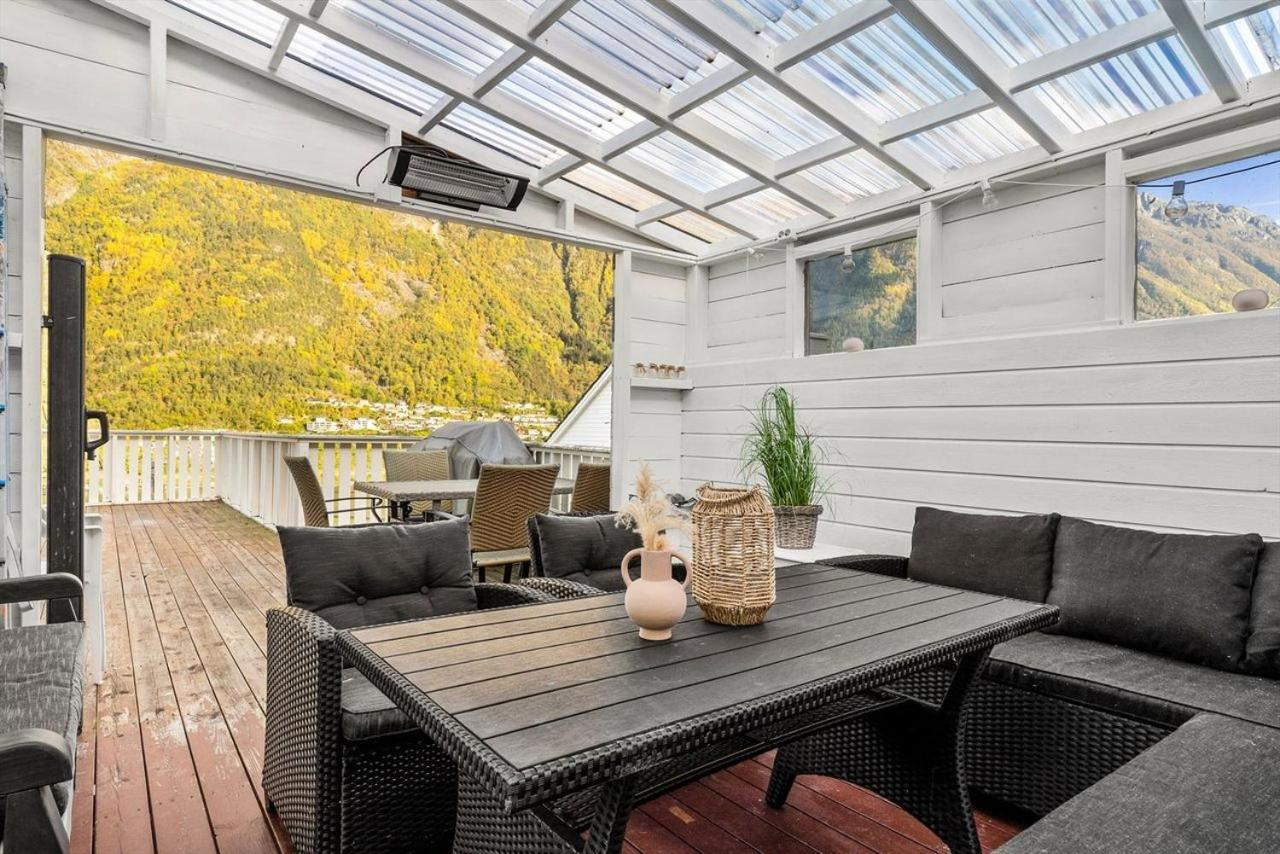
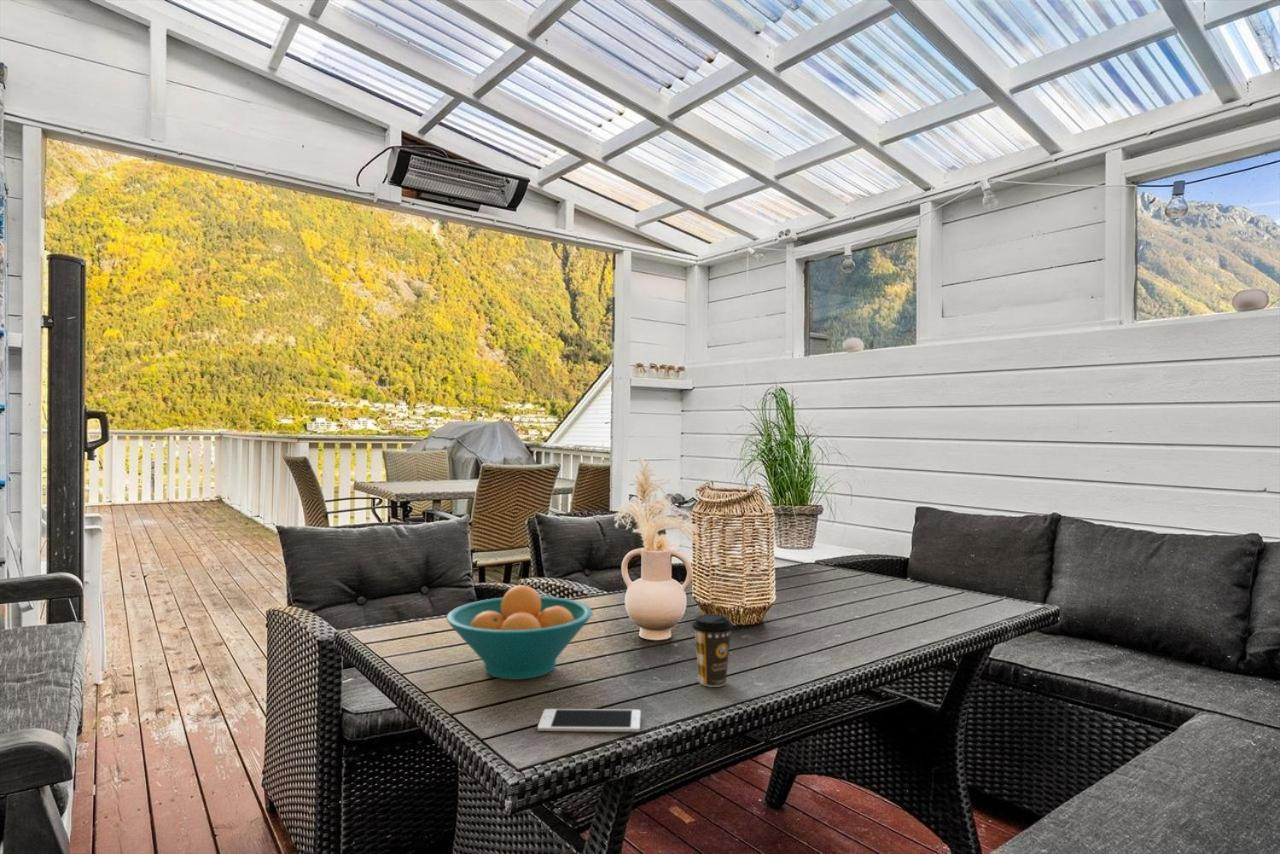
+ coffee cup [691,613,734,688]
+ fruit bowl [445,584,593,681]
+ cell phone [537,708,642,733]
